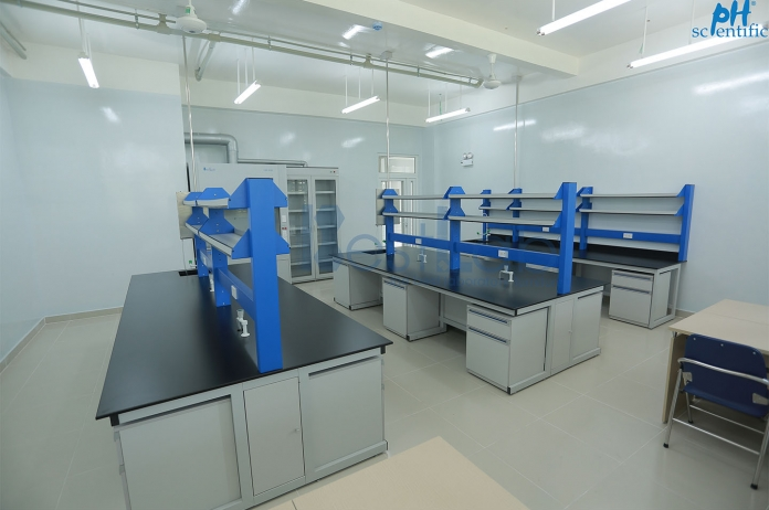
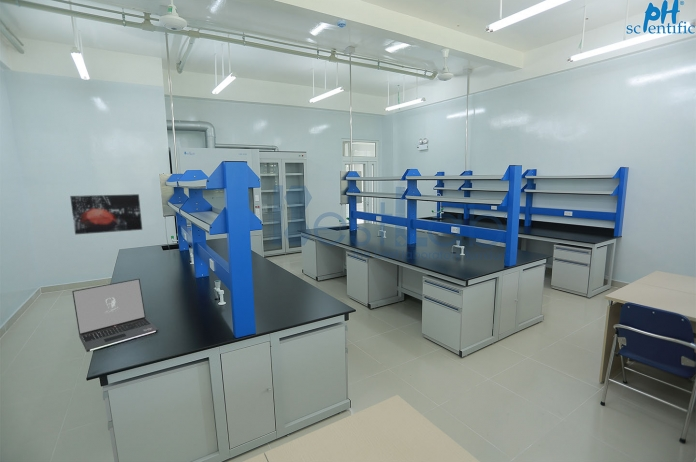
+ laptop [71,278,159,353]
+ wall art [69,193,143,235]
